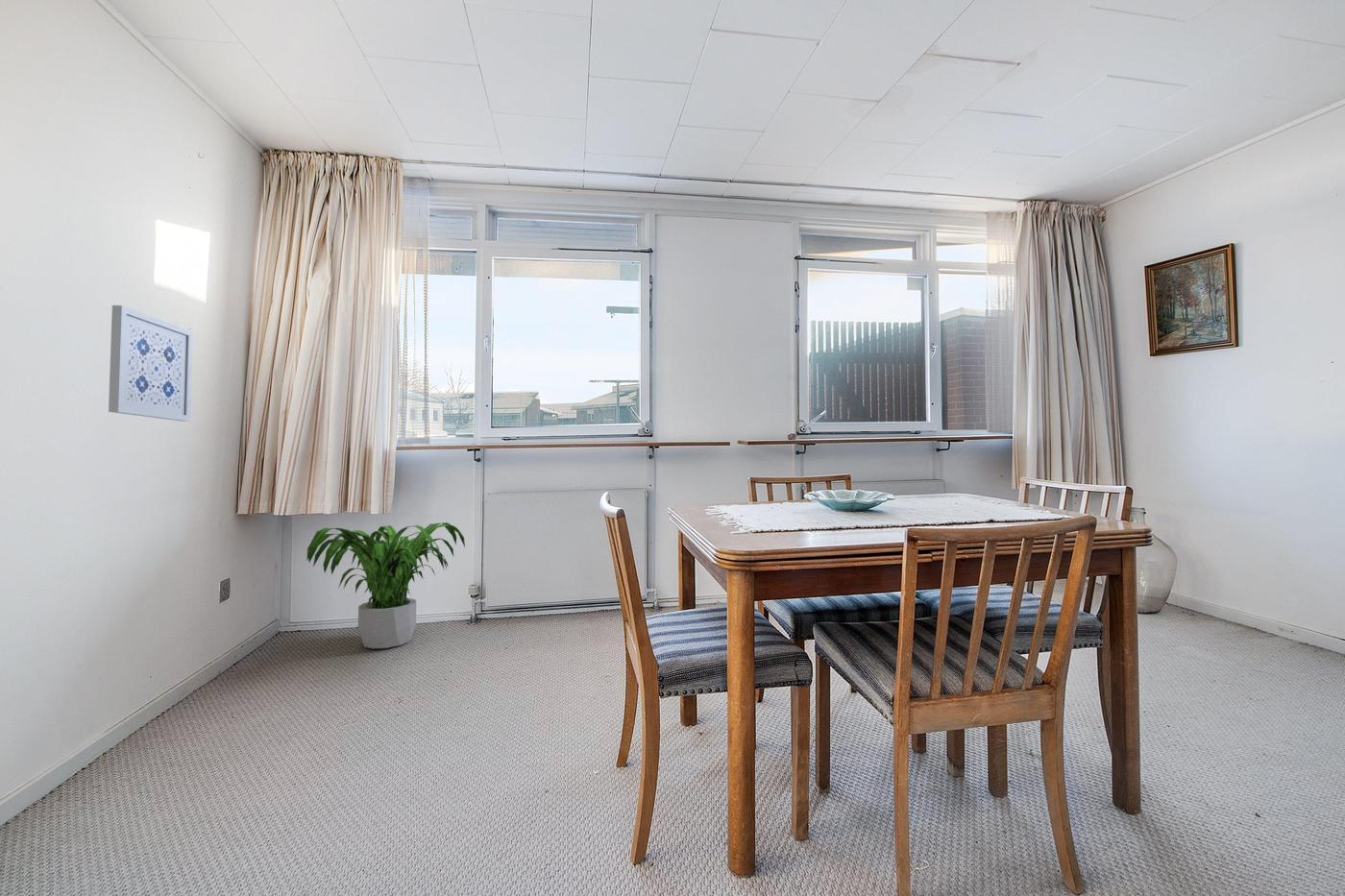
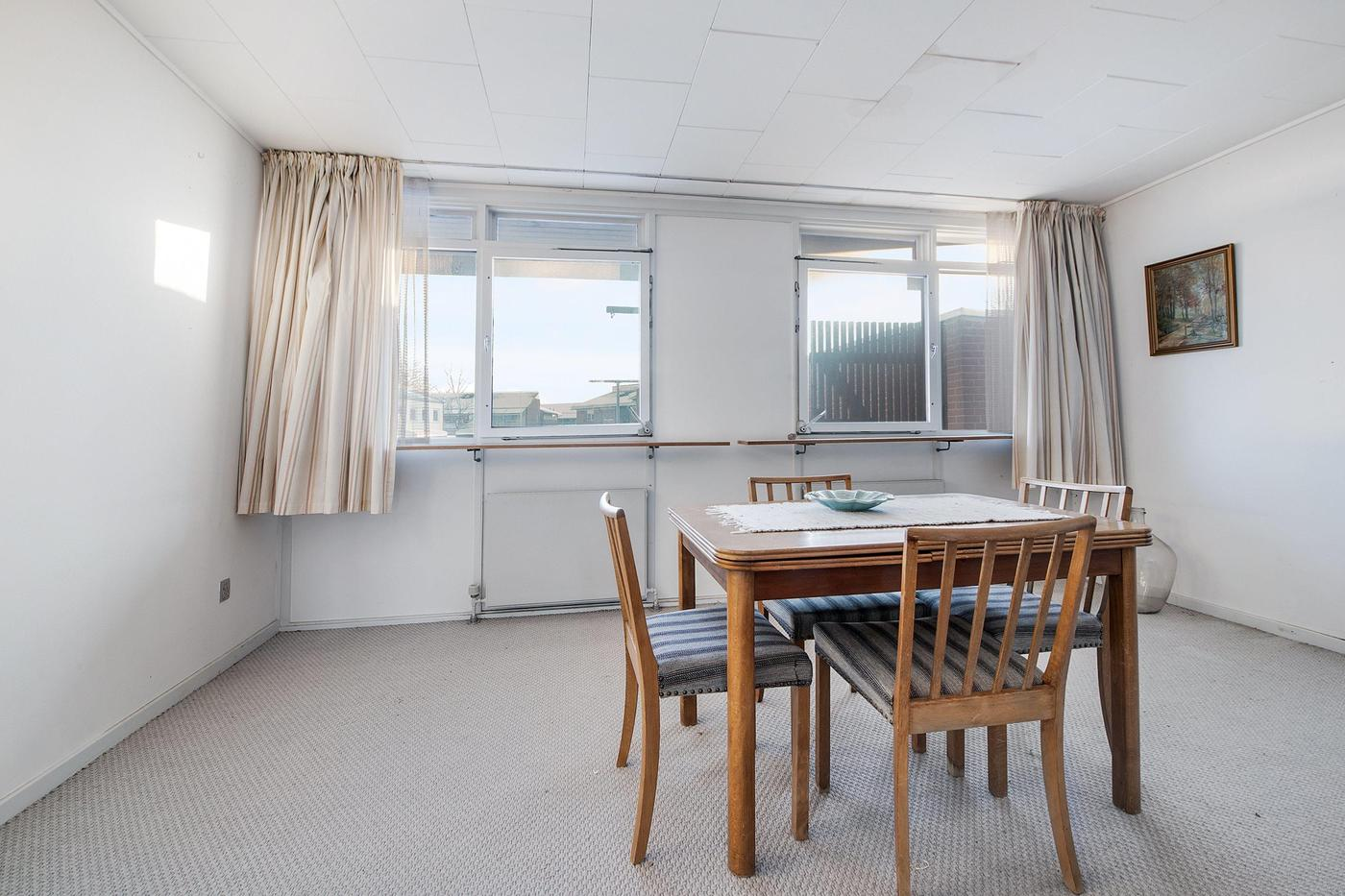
- wall art [108,304,194,423]
- potted plant [306,521,466,649]
